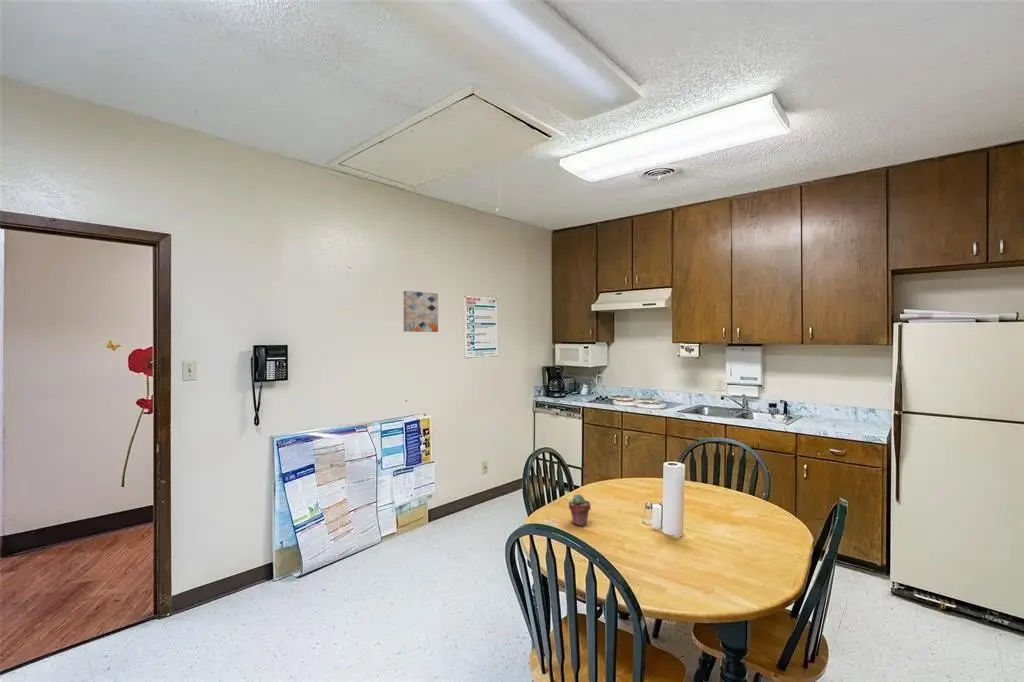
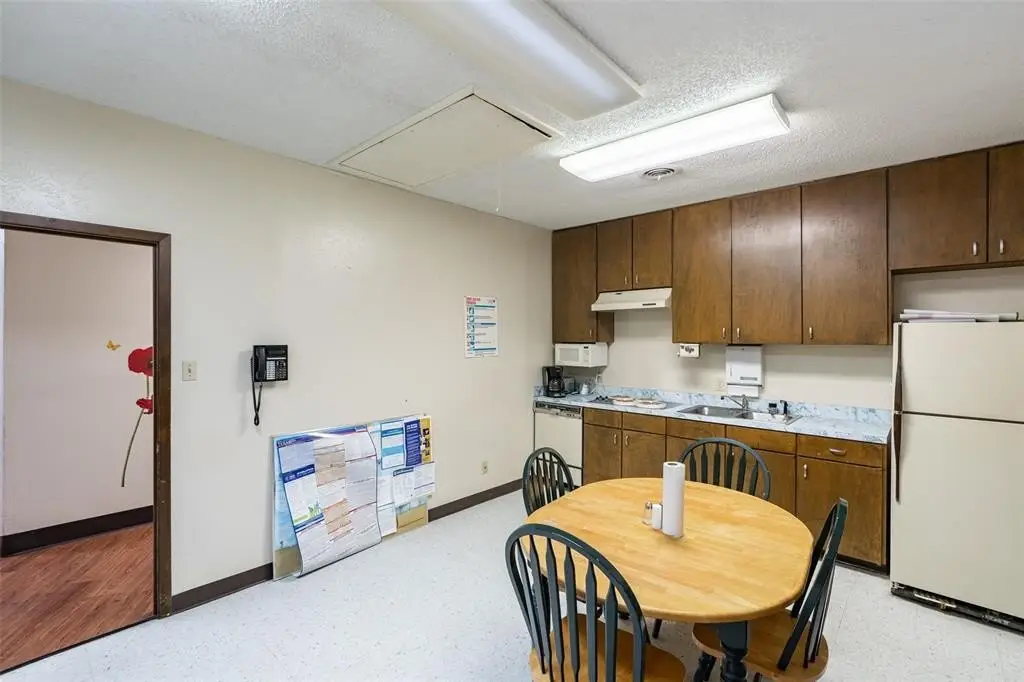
- wall art [403,290,439,333]
- potted succulent [568,493,592,527]
